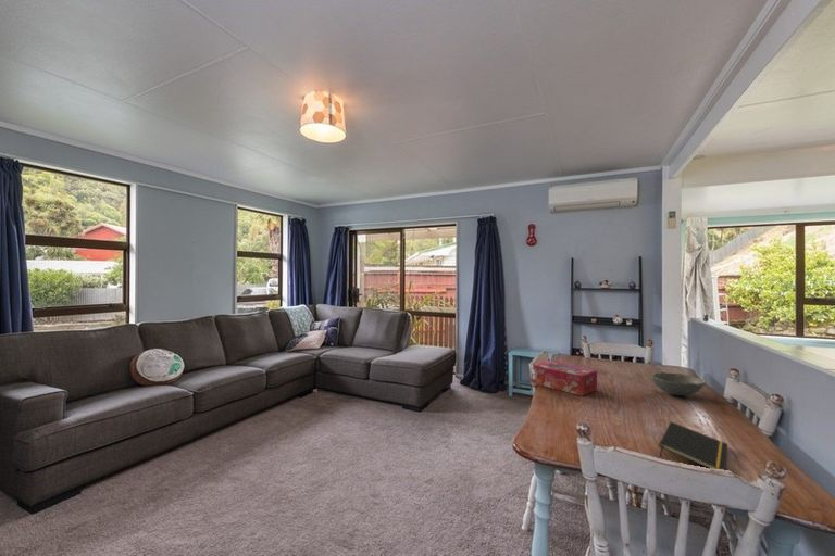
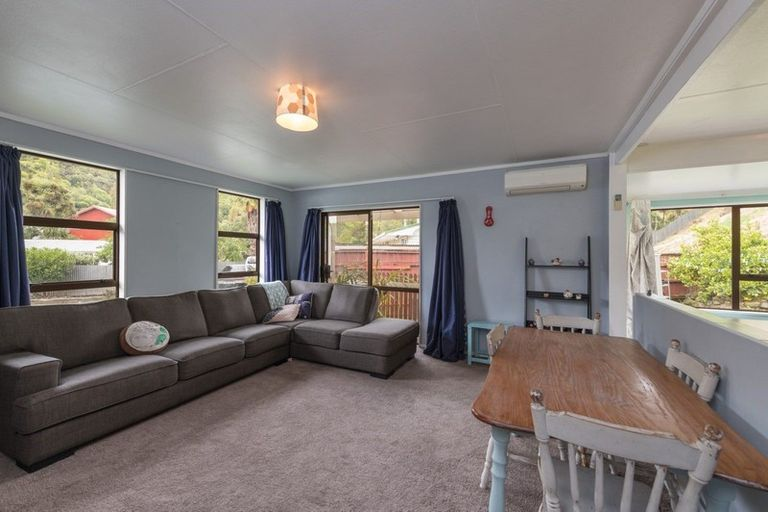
- notepad [658,420,728,471]
- tissue box [529,359,598,397]
- bowl [649,371,707,396]
